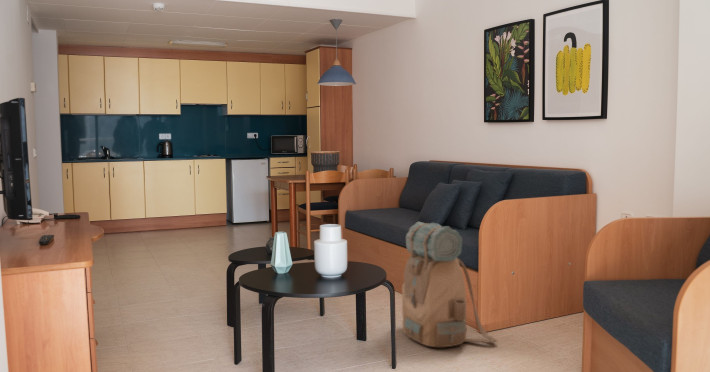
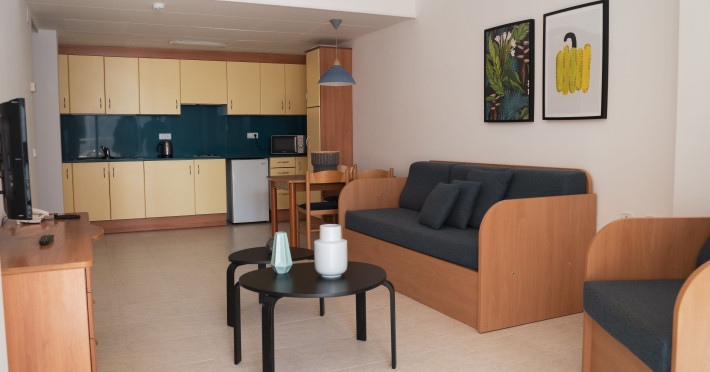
- backpack [401,221,499,348]
